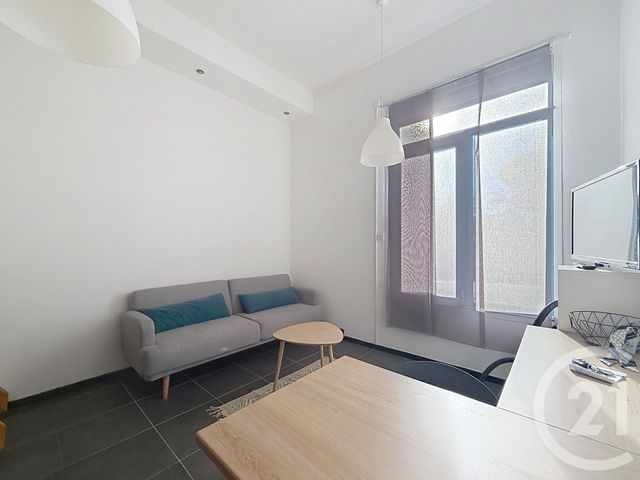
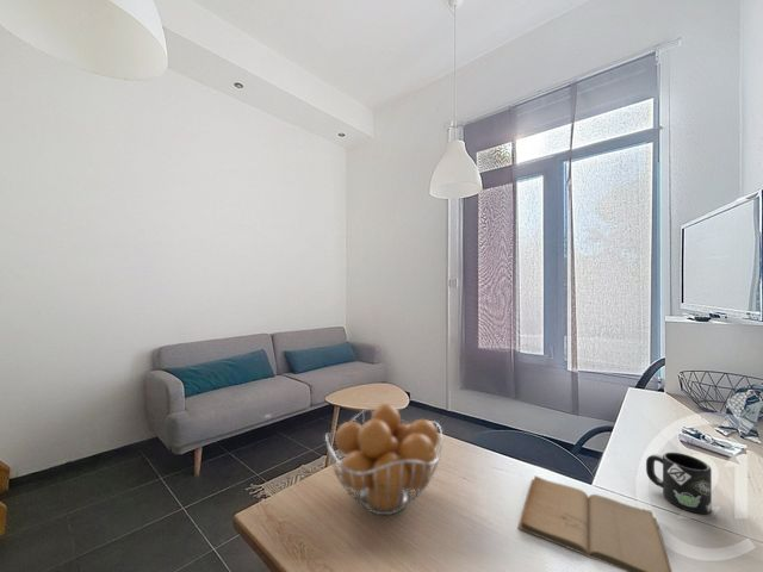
+ book [517,474,674,572]
+ mug [645,452,713,515]
+ fruit basket [324,403,443,516]
